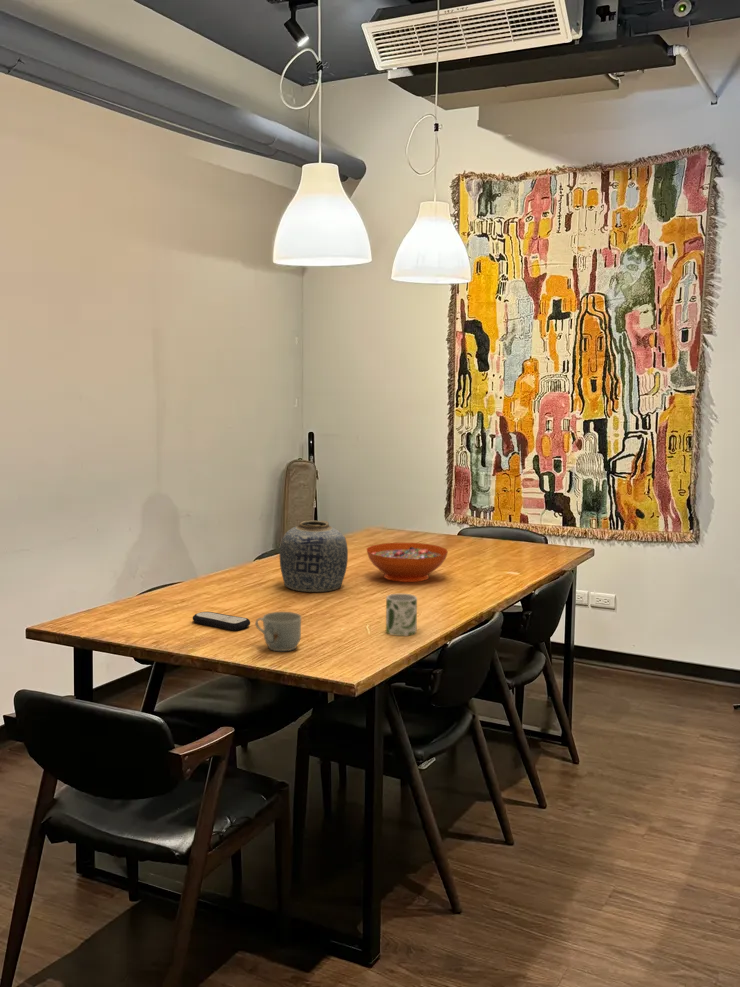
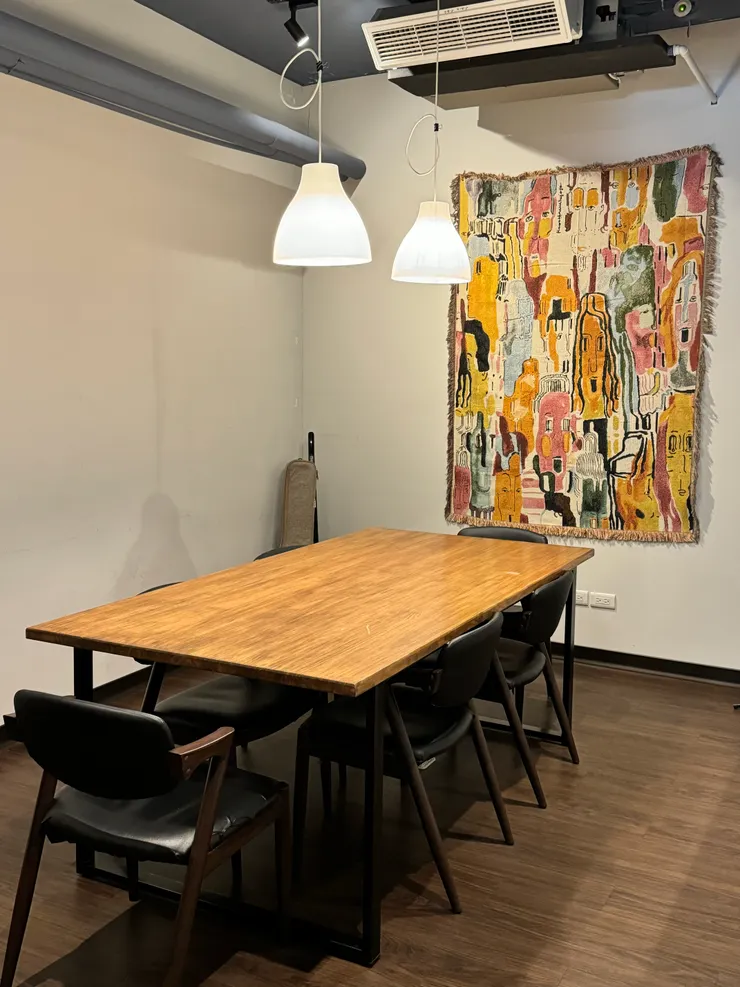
- decorative bowl [366,542,449,583]
- remote control [192,611,251,631]
- vase [279,519,349,593]
- mug [385,593,418,637]
- mug [254,611,302,652]
